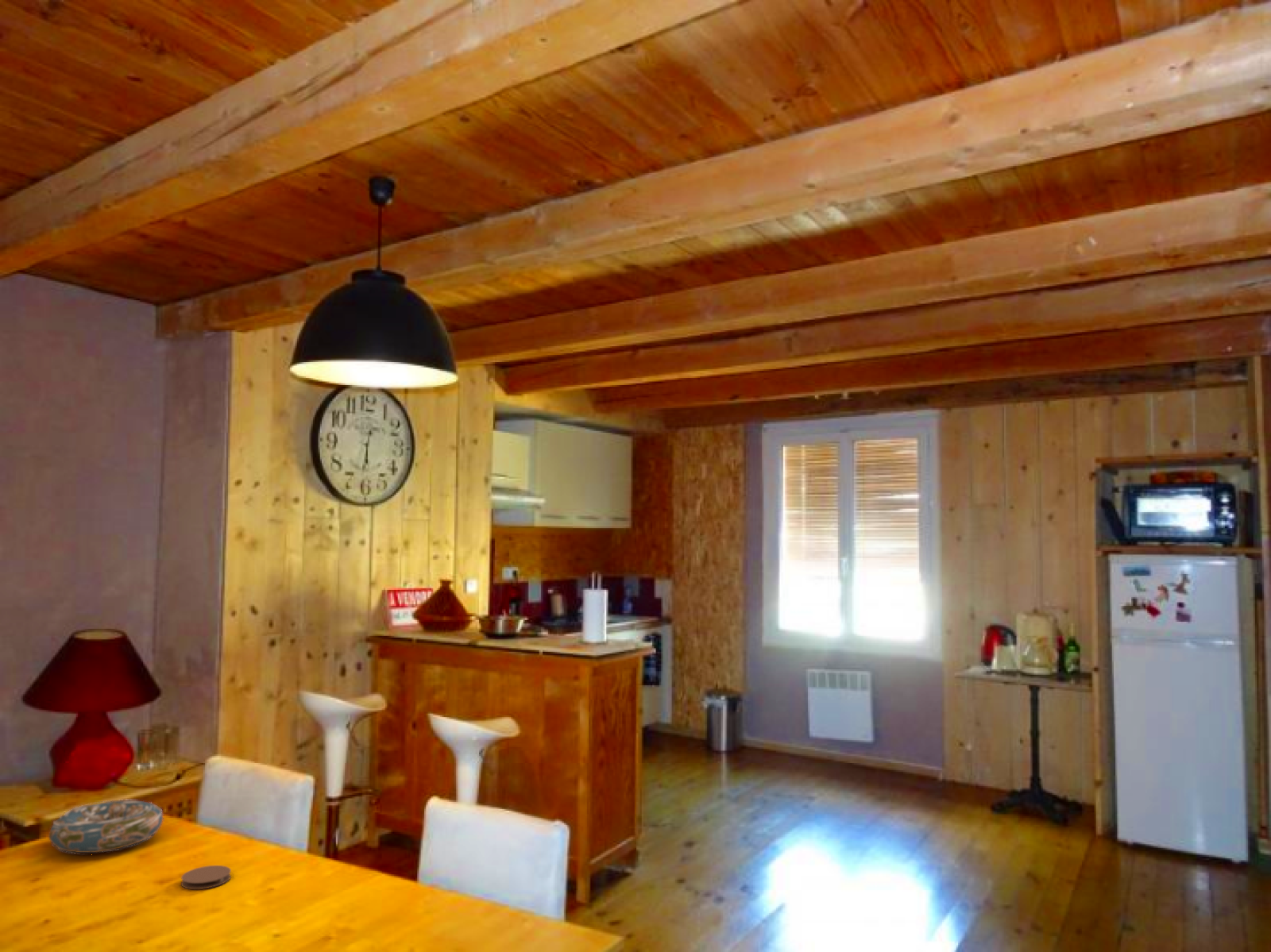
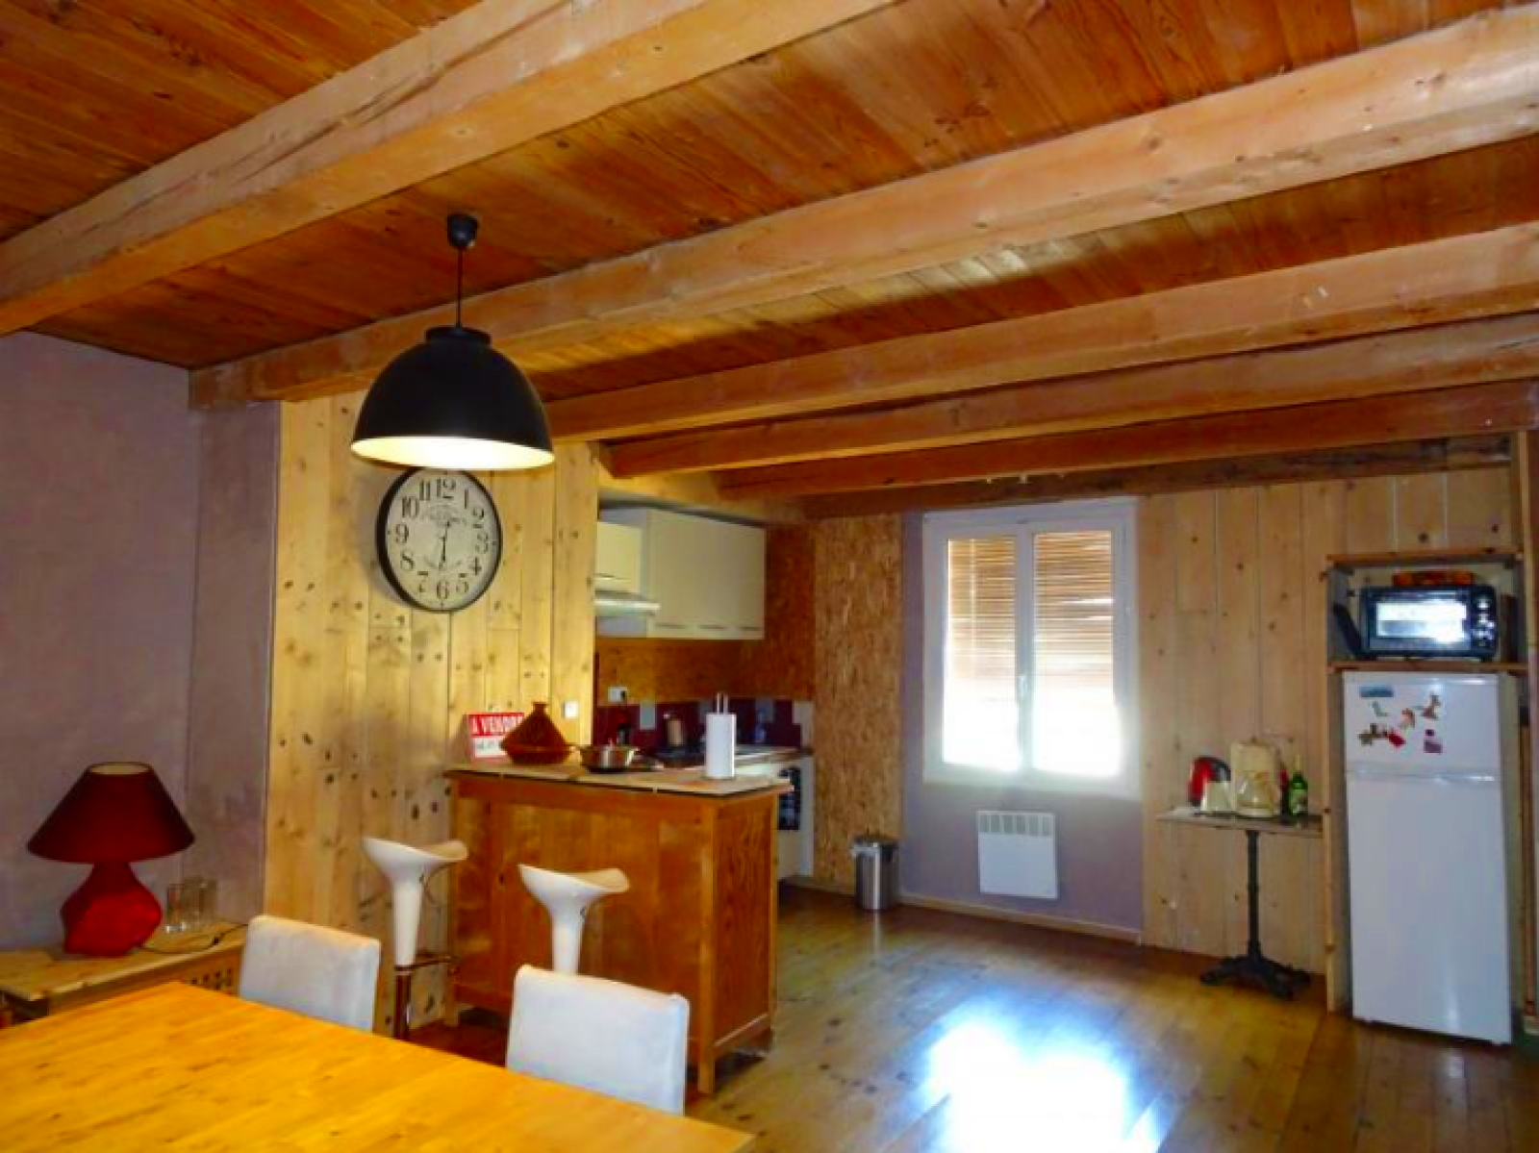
- coaster [180,865,232,890]
- decorative bowl [48,799,164,855]
